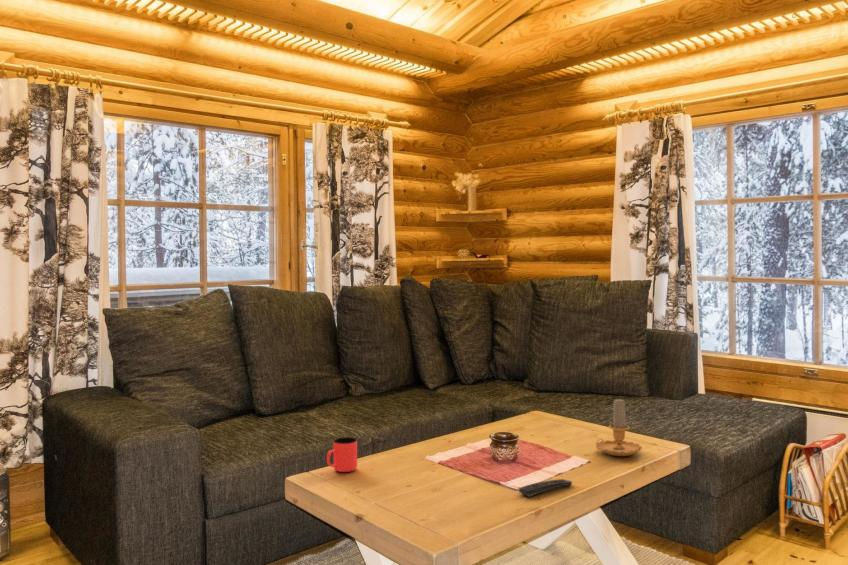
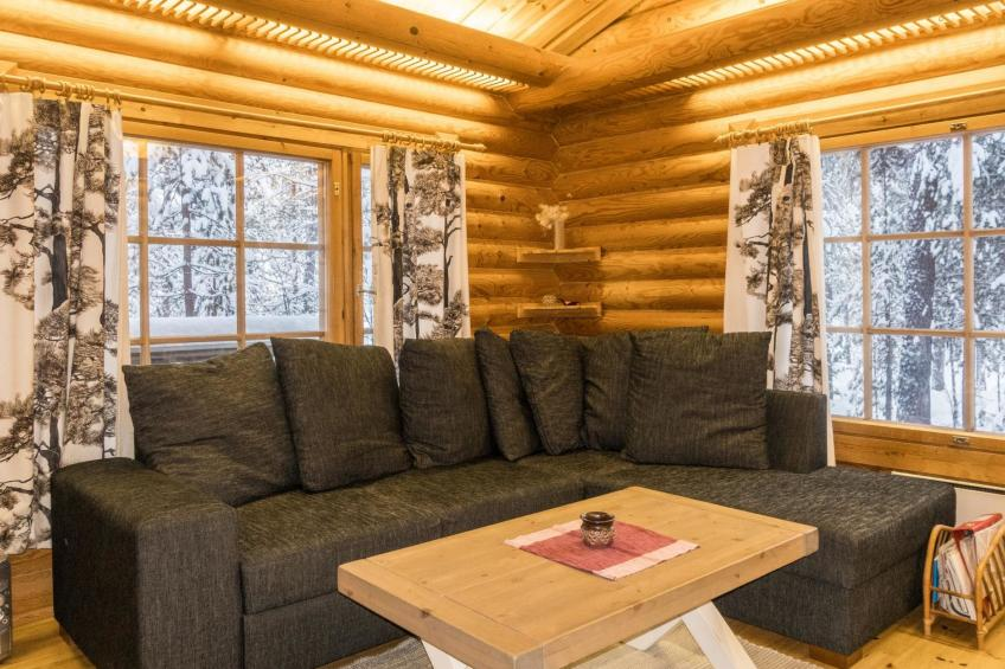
- cup [326,436,358,473]
- remote control [518,478,573,498]
- candle [595,398,643,457]
